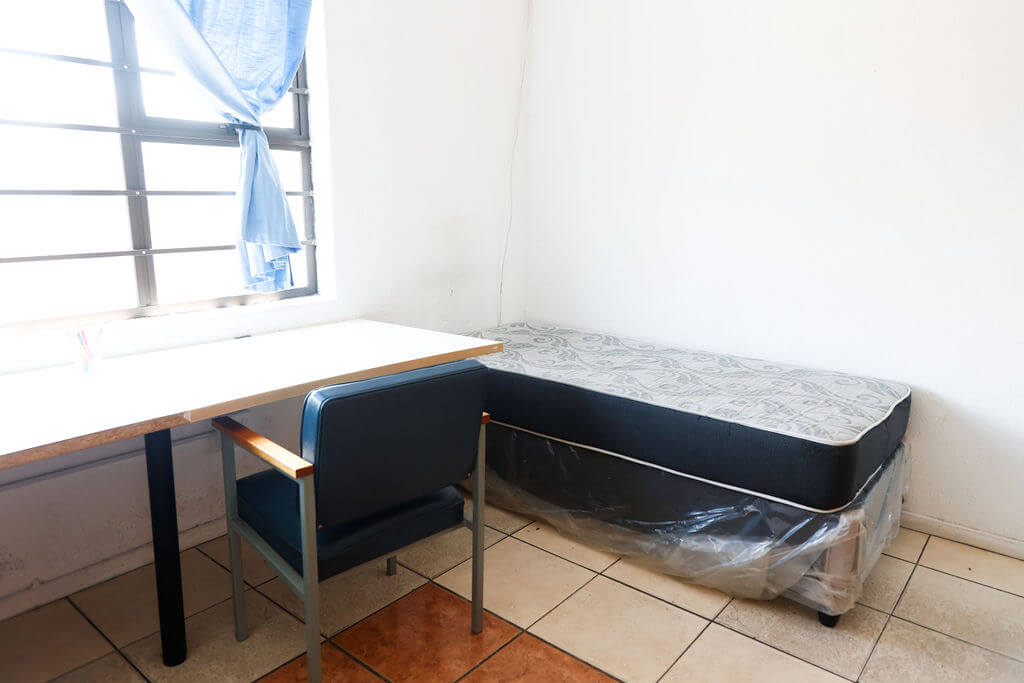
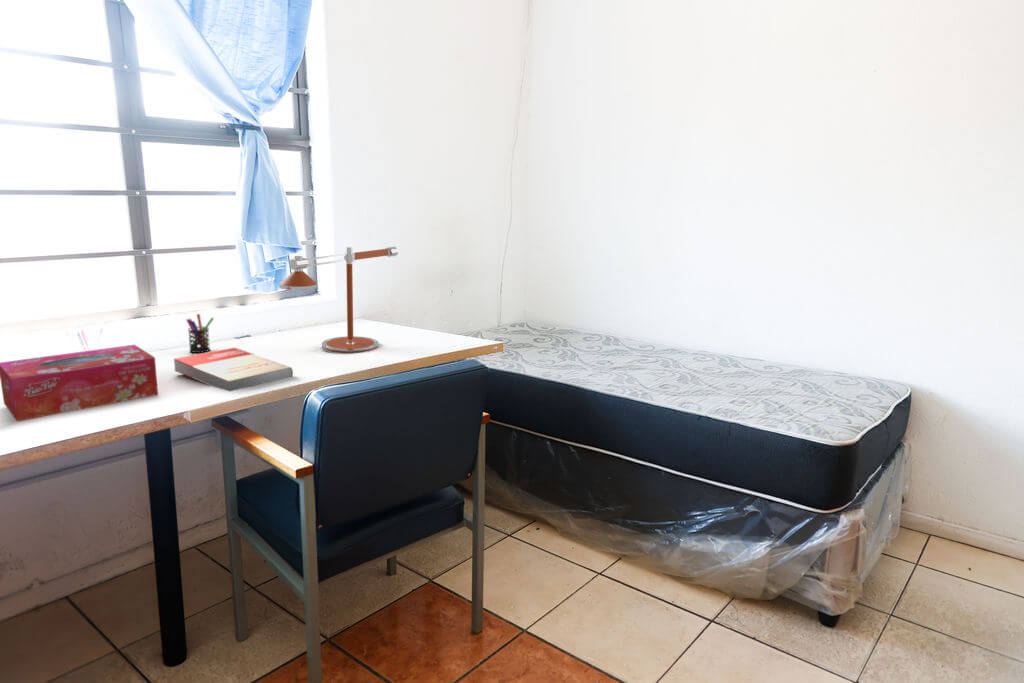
+ pen holder [185,313,215,354]
+ tissue box [0,344,159,422]
+ desk lamp [279,246,399,354]
+ book [173,347,294,392]
